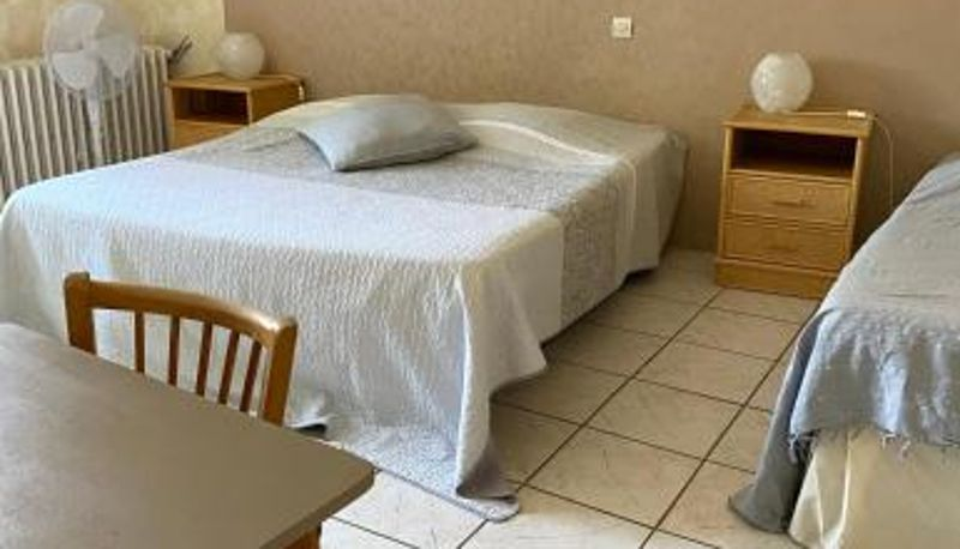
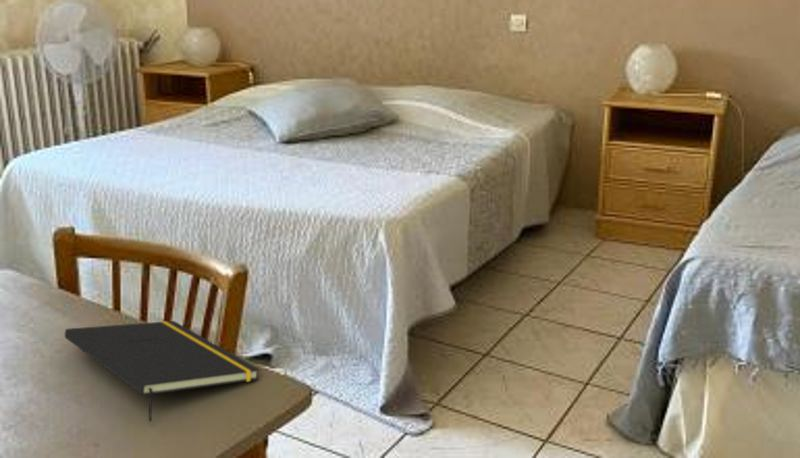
+ notepad [64,320,261,422]
